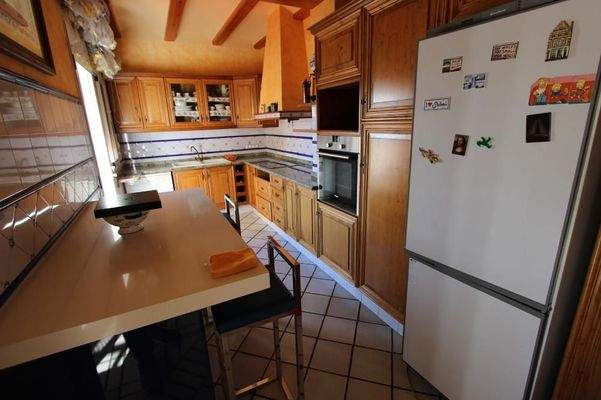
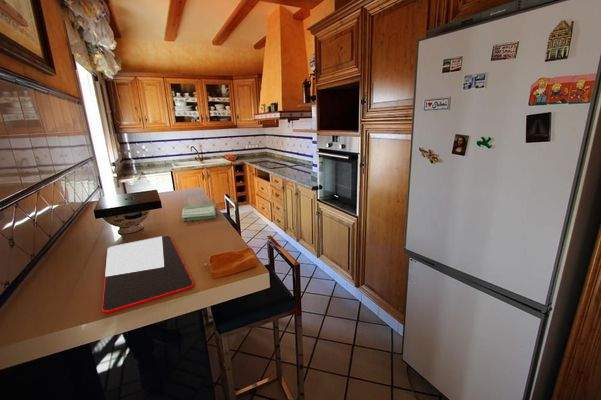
+ cutting board [101,235,195,315]
+ dish towel [181,203,217,222]
